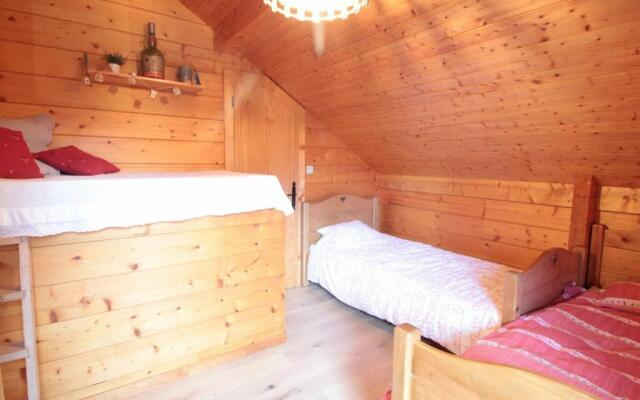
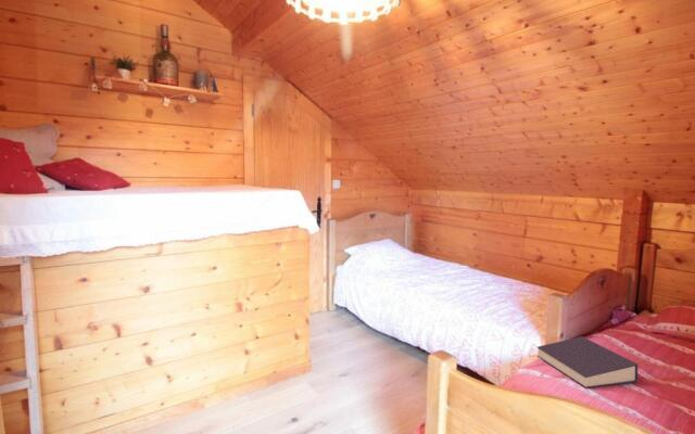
+ book [536,335,639,388]
